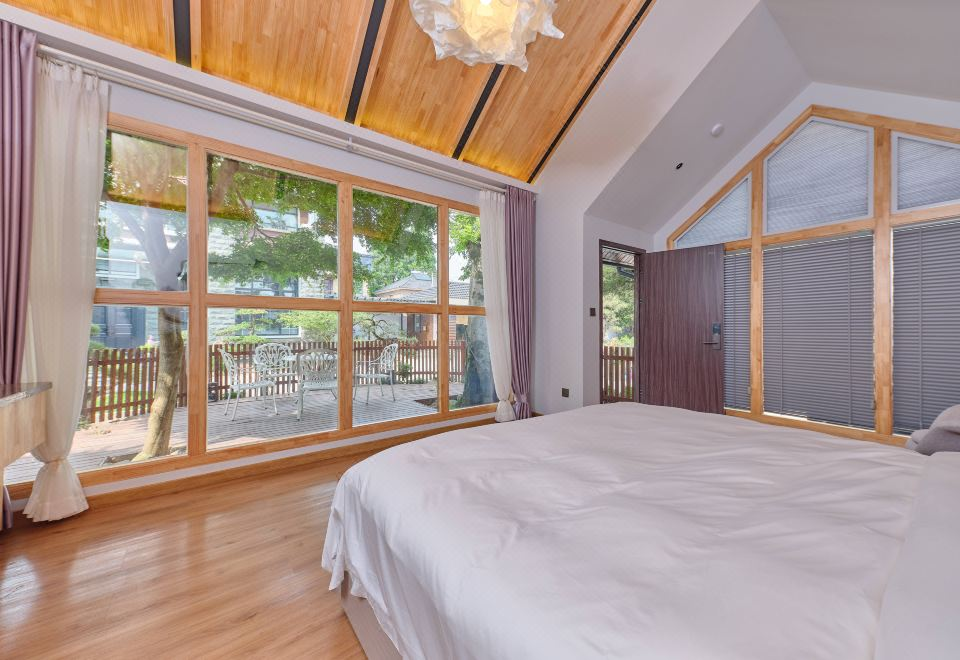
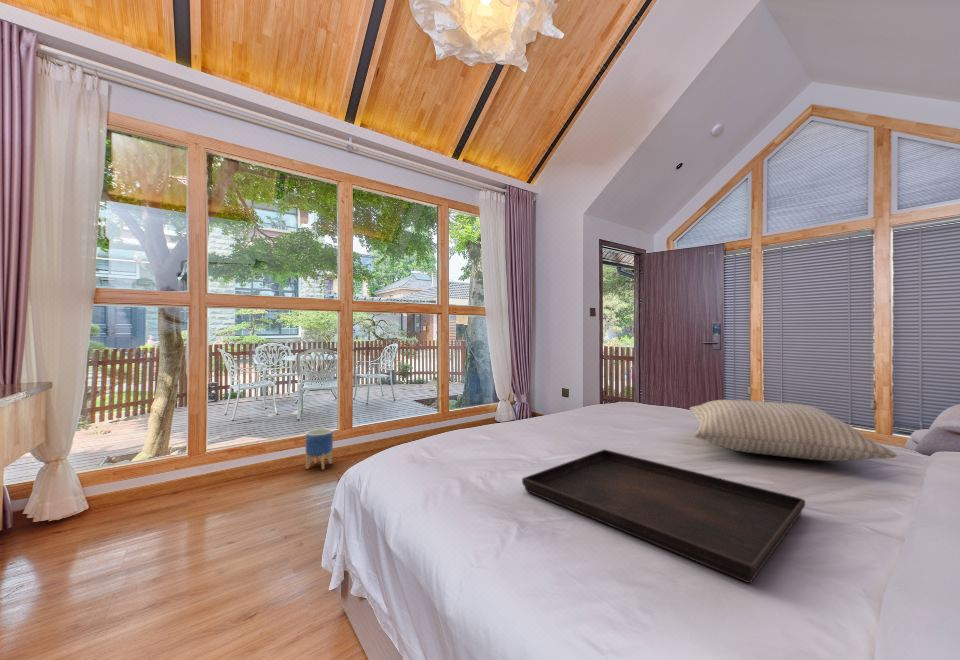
+ planter [305,428,334,470]
+ serving tray [521,448,806,584]
+ pillow [688,399,898,462]
